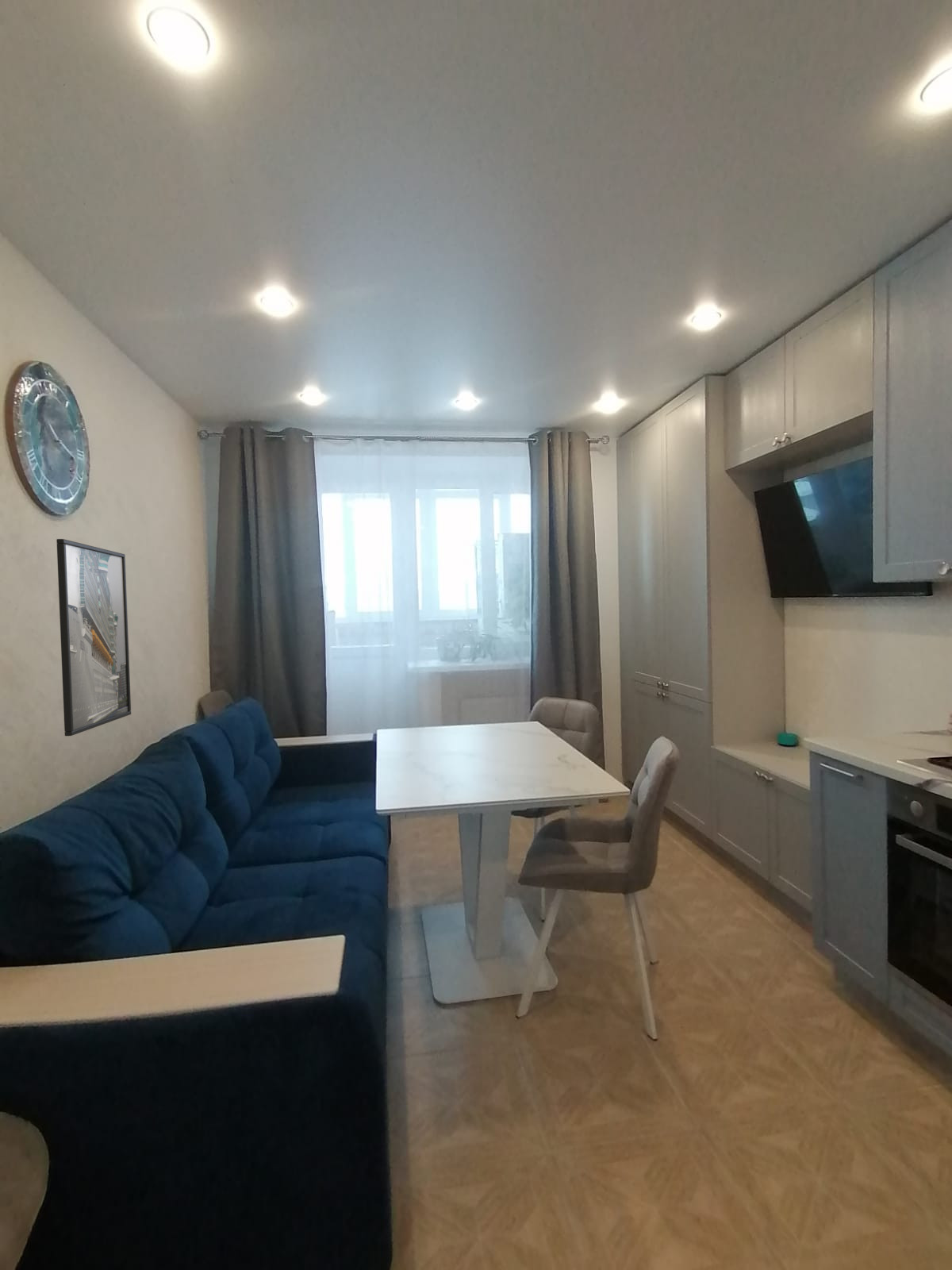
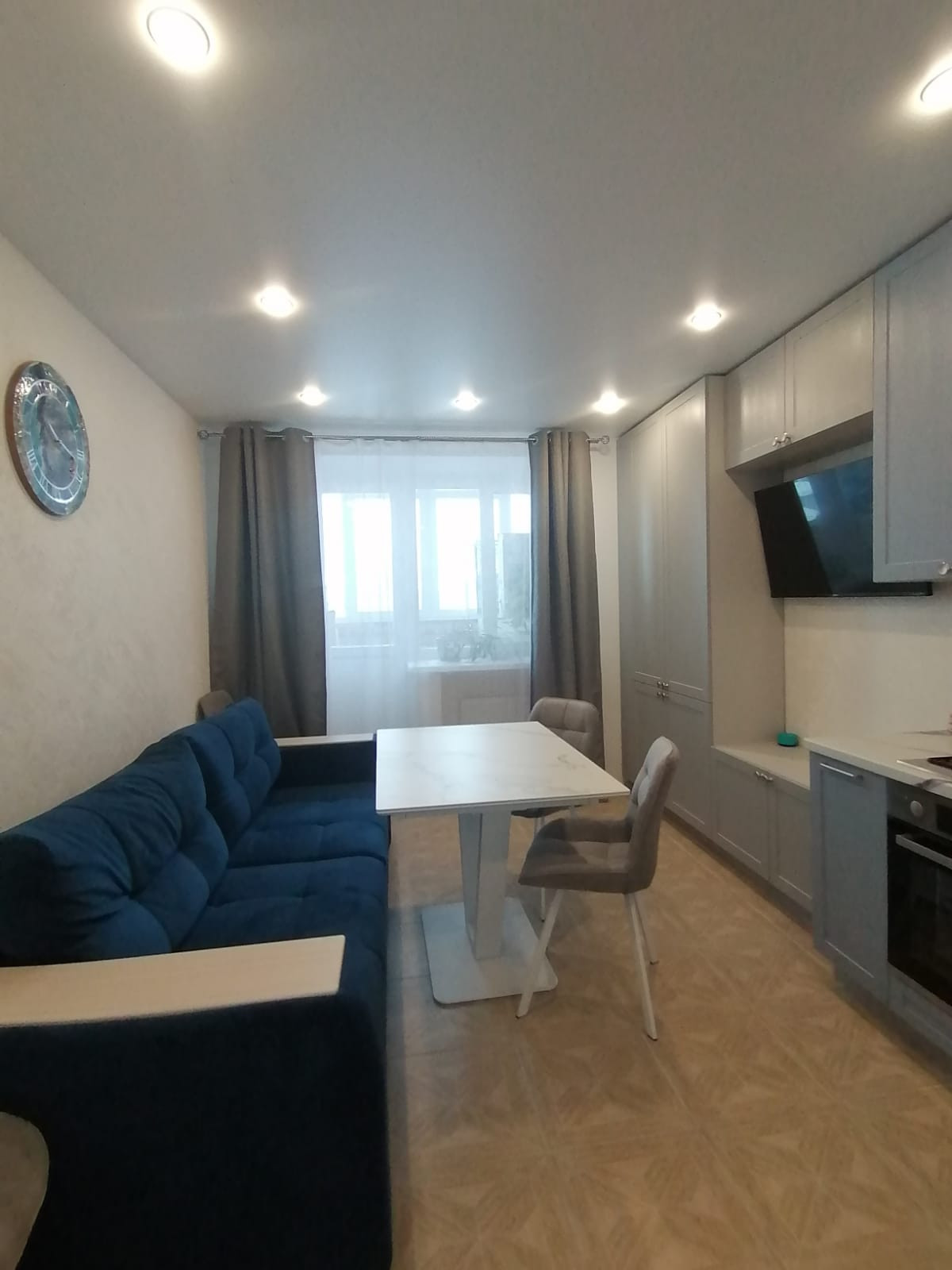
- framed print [56,538,132,737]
